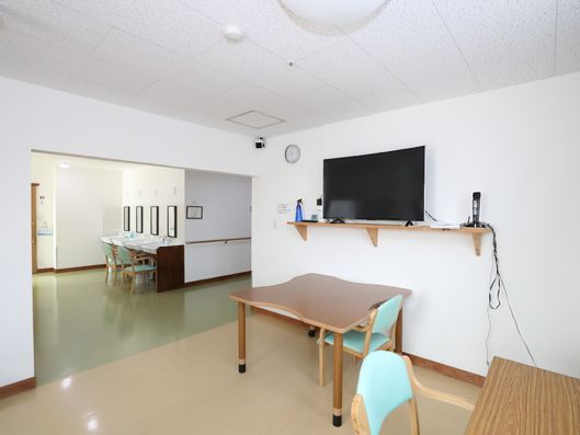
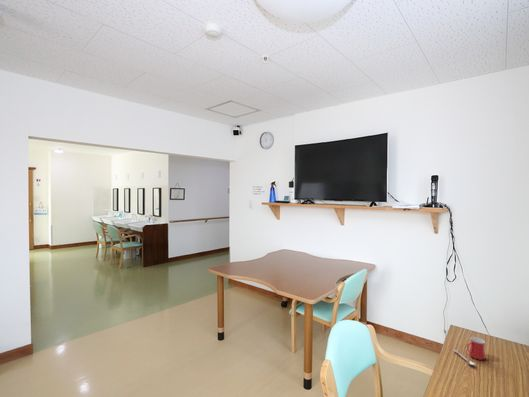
+ mug [453,336,487,366]
